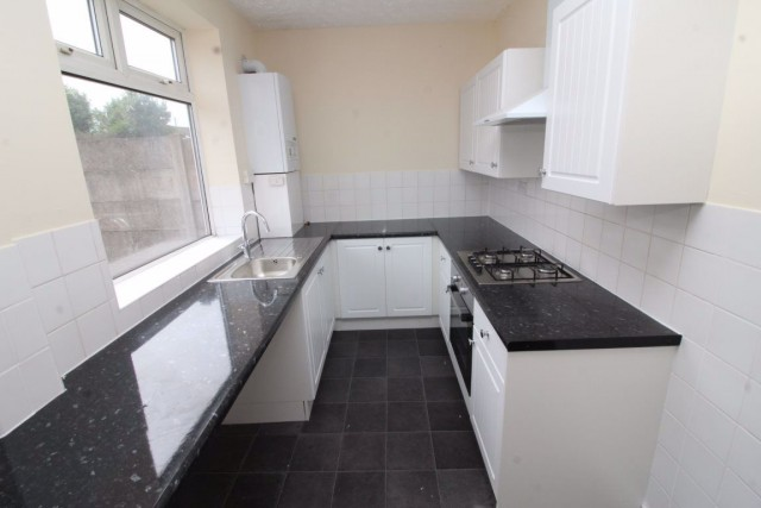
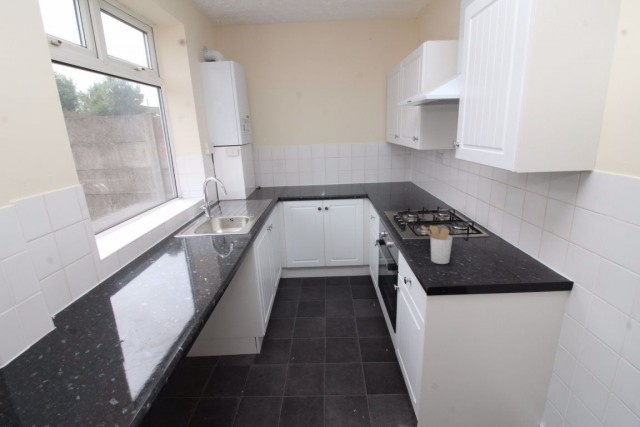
+ utensil holder [421,224,453,265]
